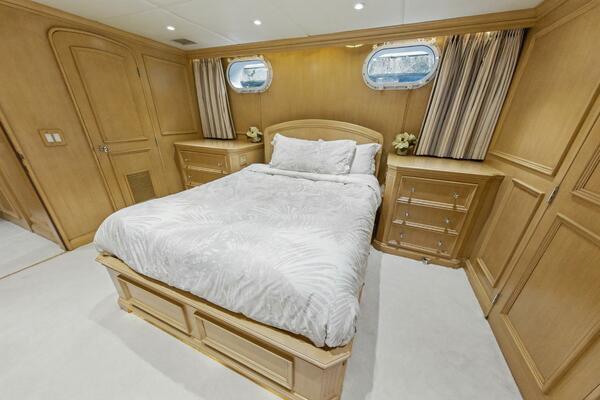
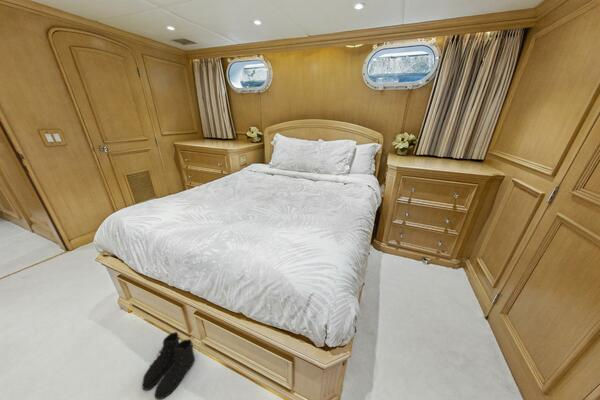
+ boots [141,331,196,400]
